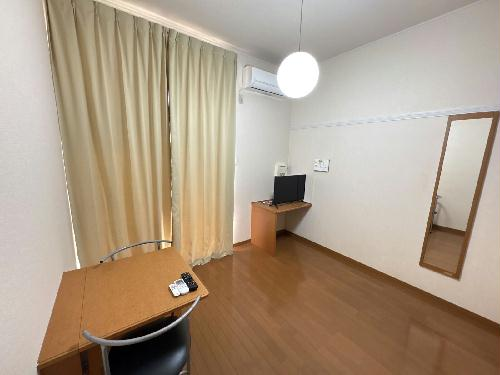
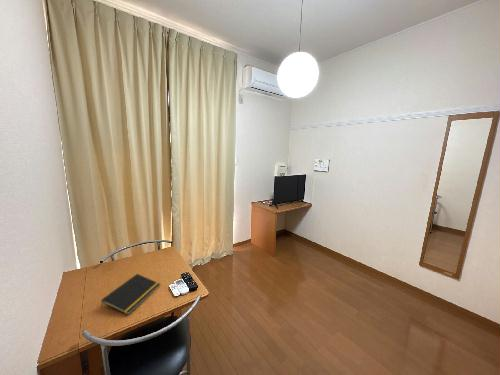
+ notepad [100,273,161,316]
